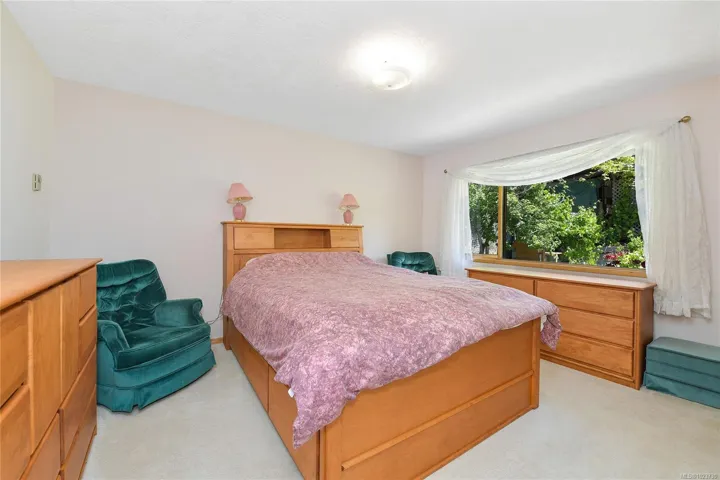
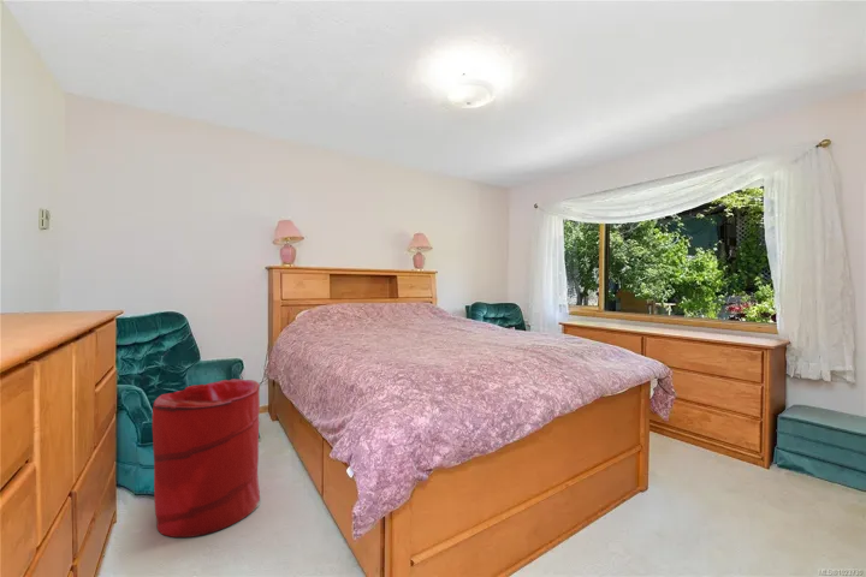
+ laundry hamper [152,377,261,539]
